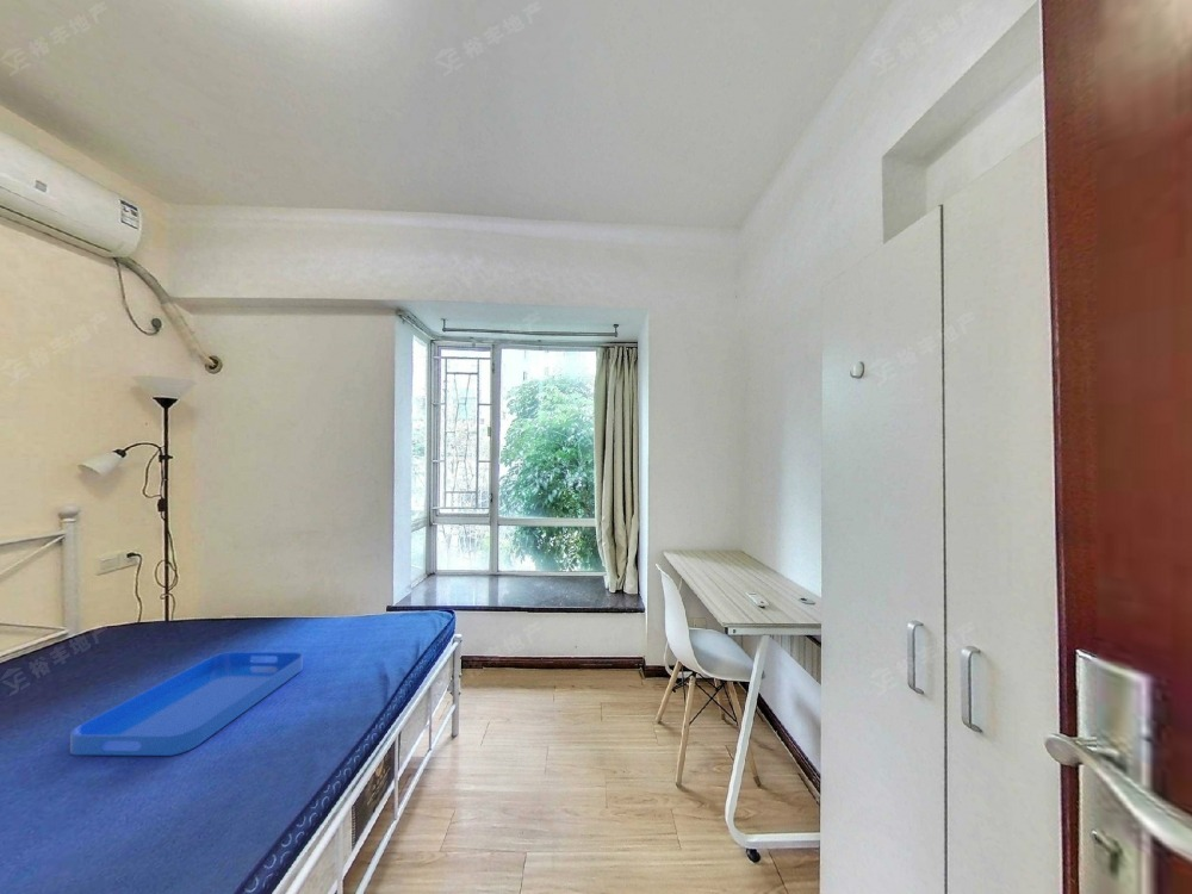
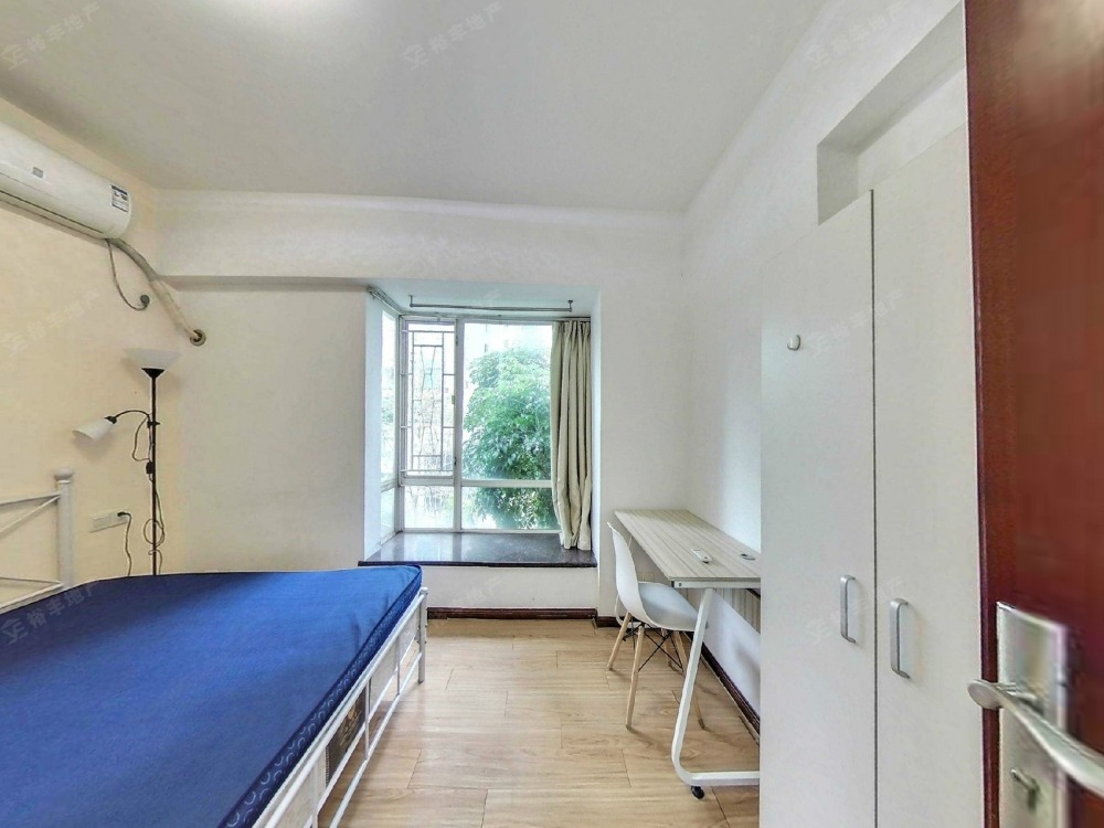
- serving tray [69,651,304,757]
